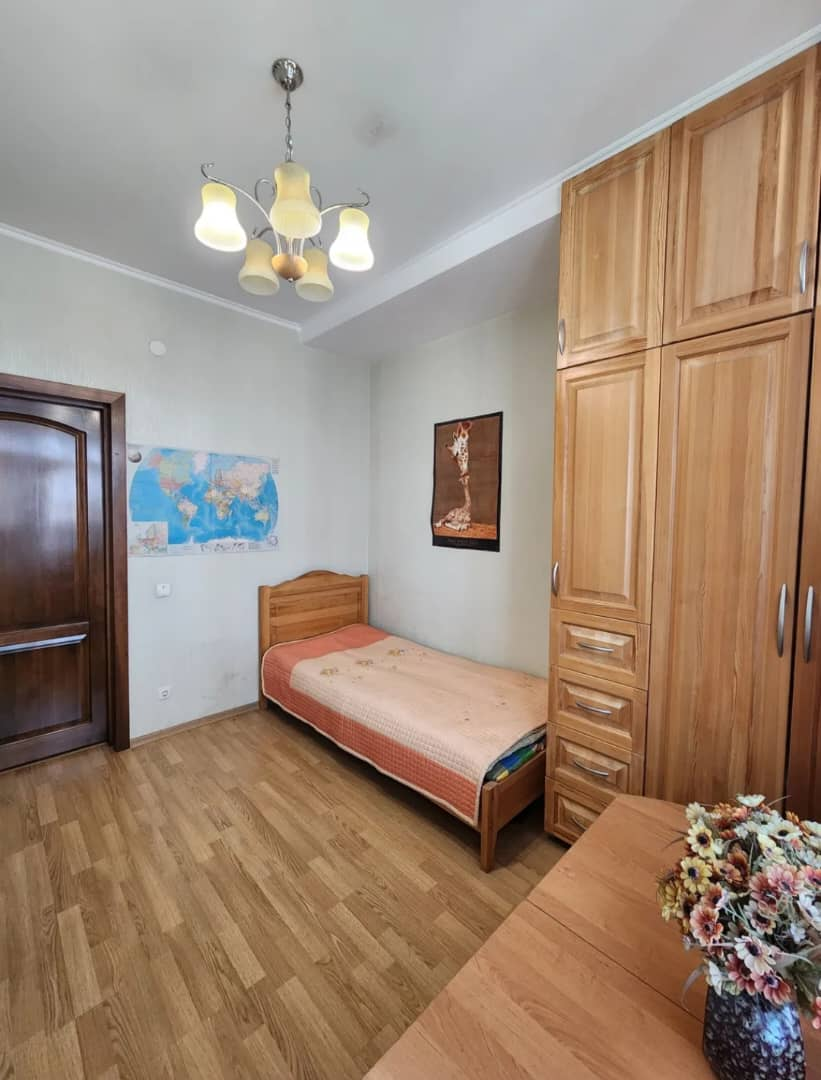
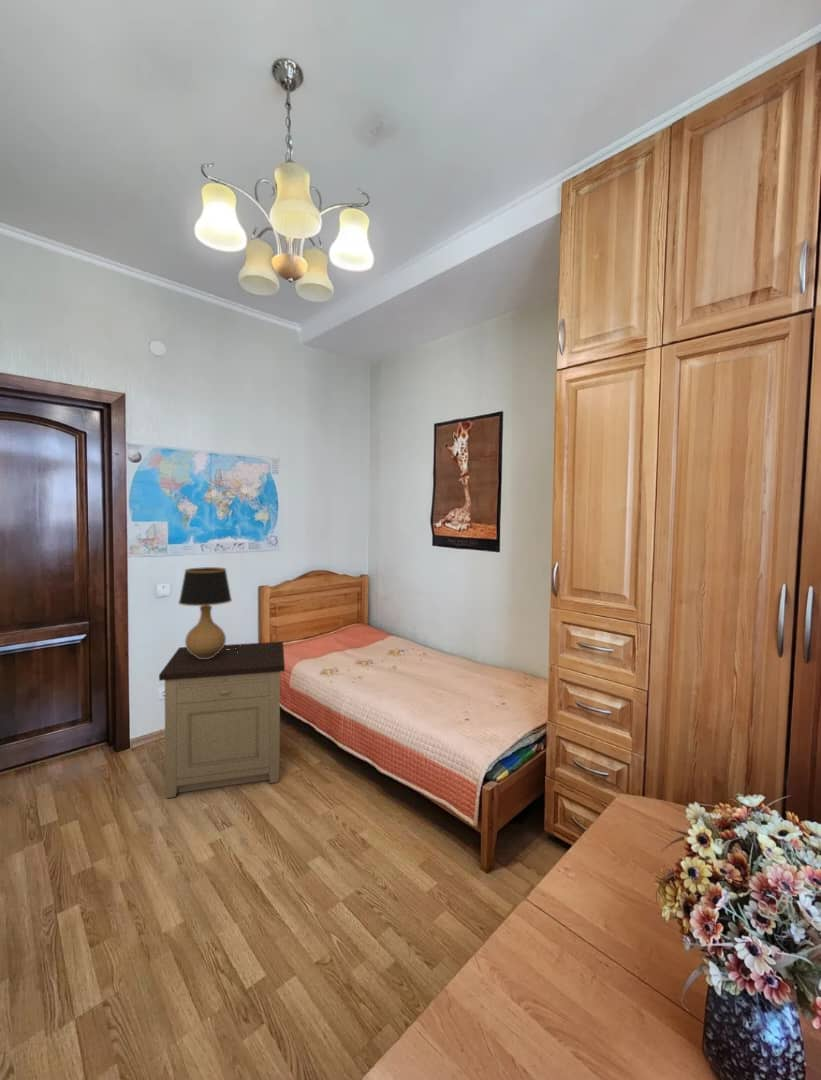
+ table lamp [177,566,241,659]
+ nightstand [158,641,286,799]
